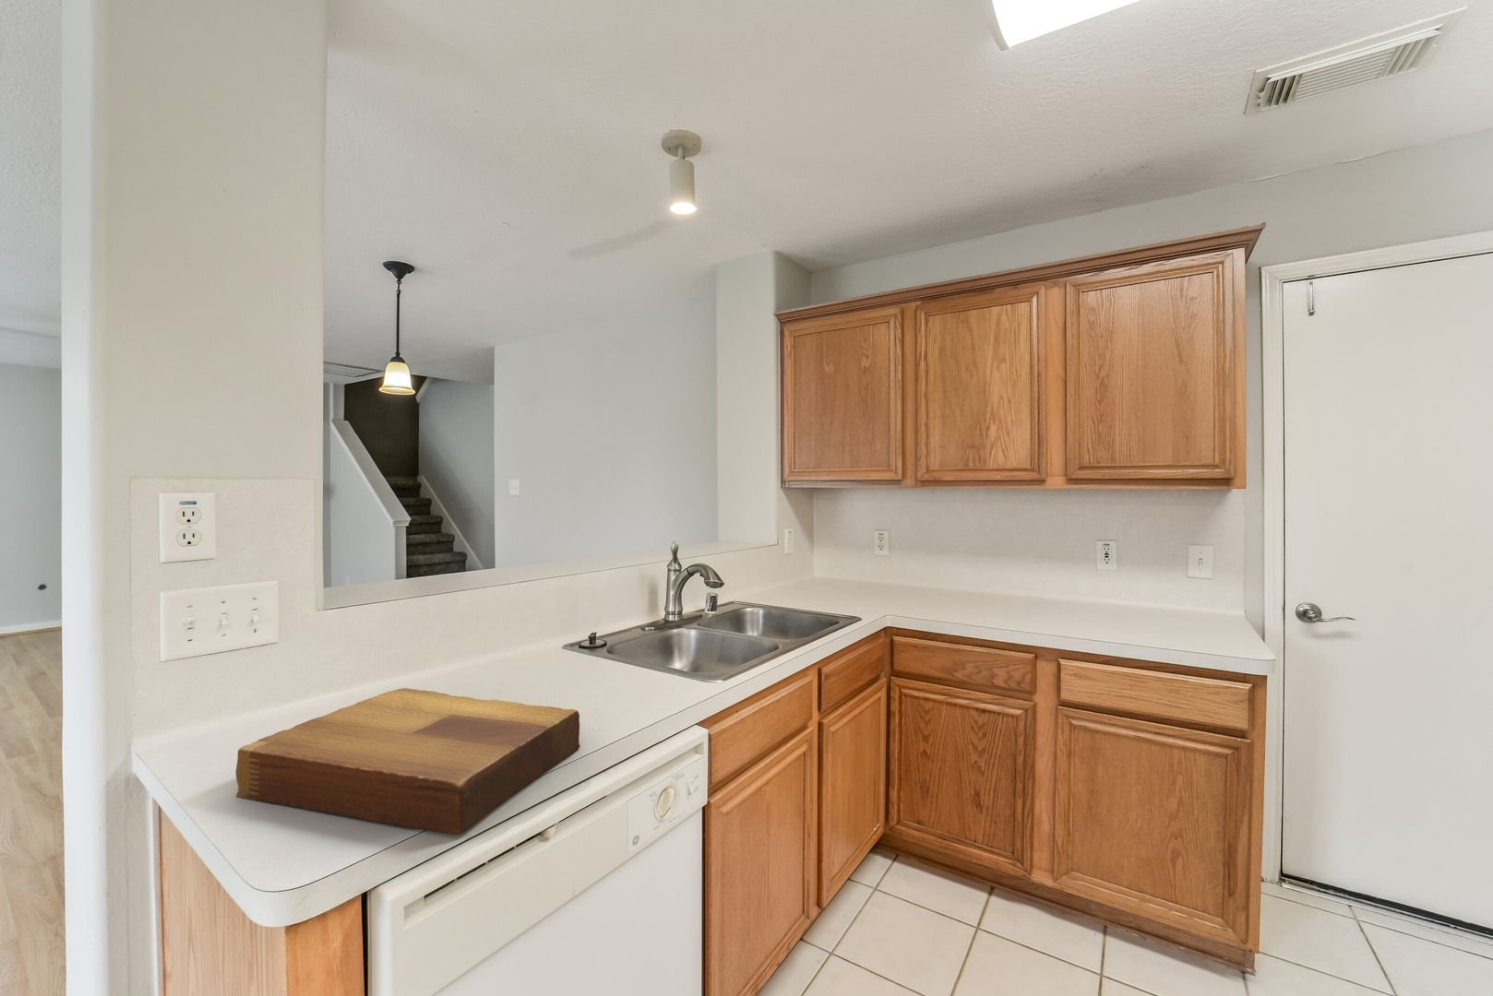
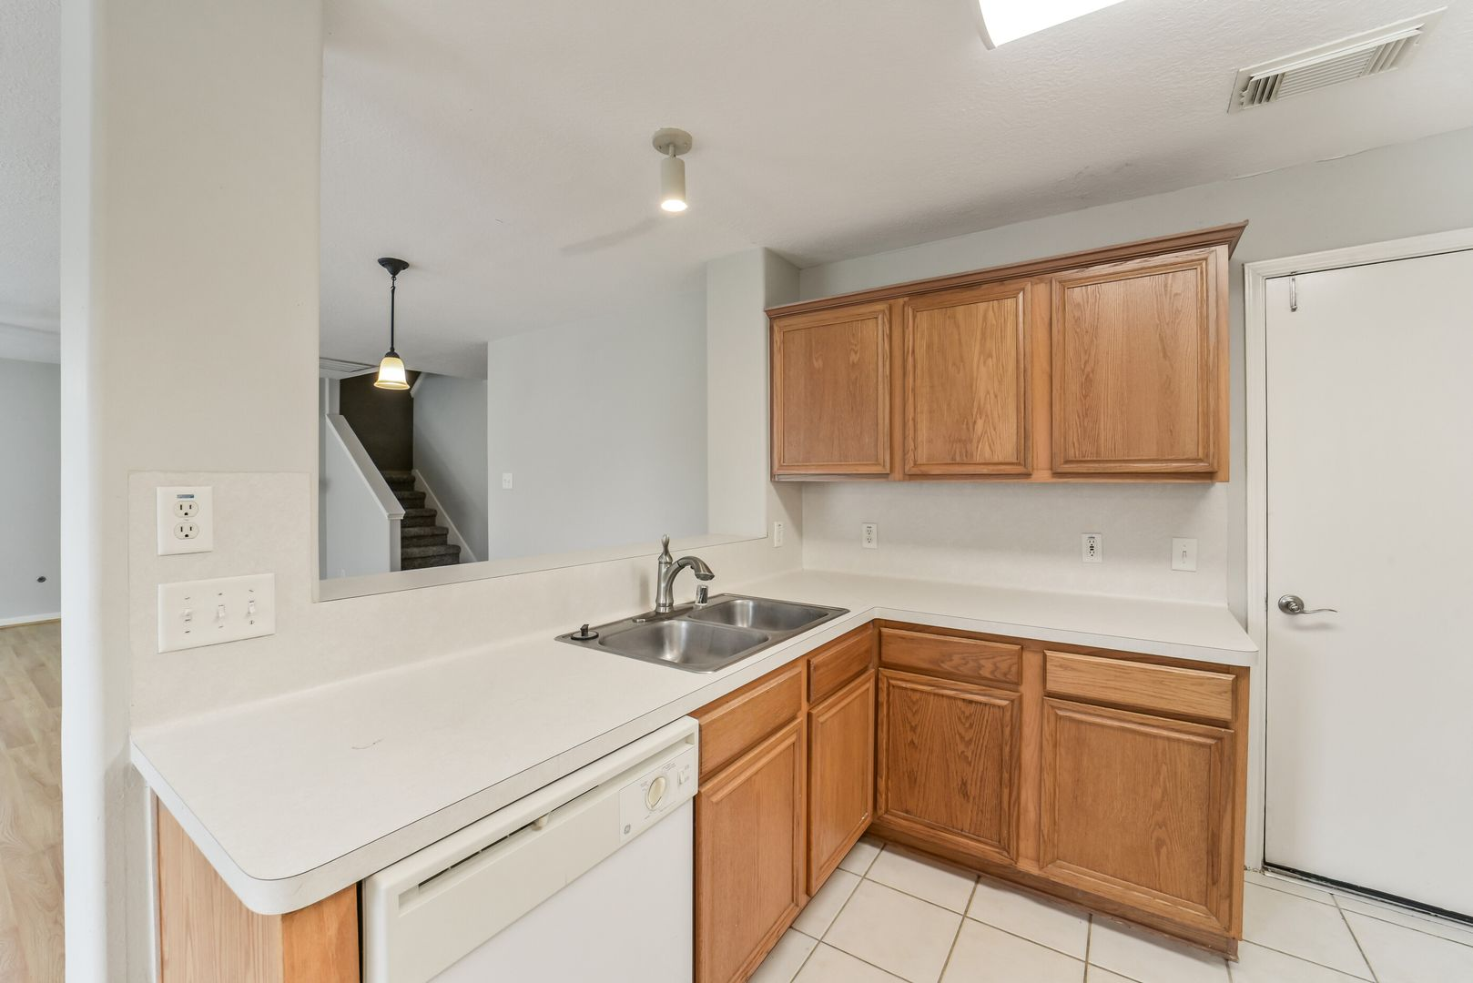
- cutting board [236,687,581,836]
